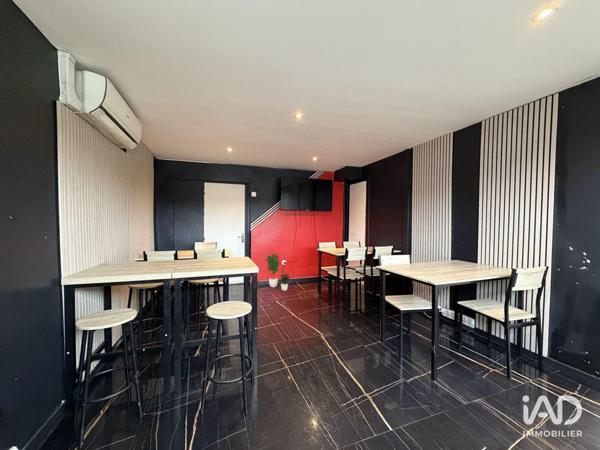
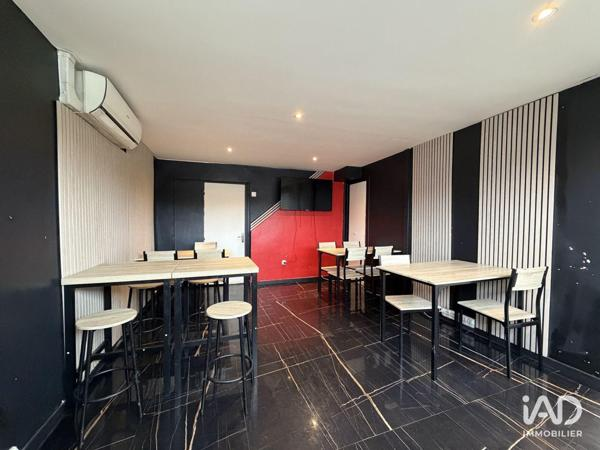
- potted plant [265,252,292,291]
